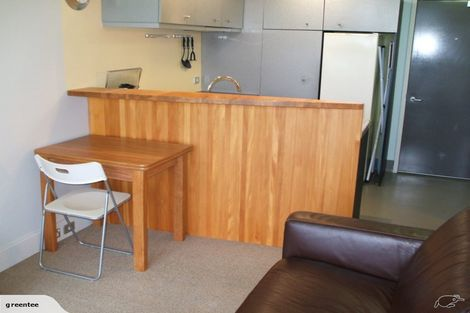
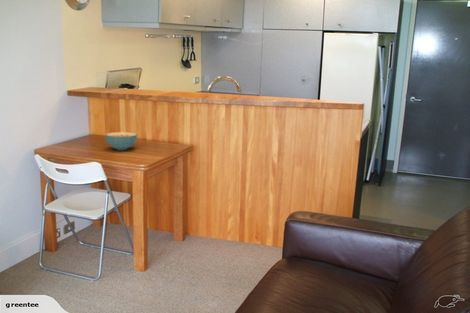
+ cereal bowl [104,131,138,151]
